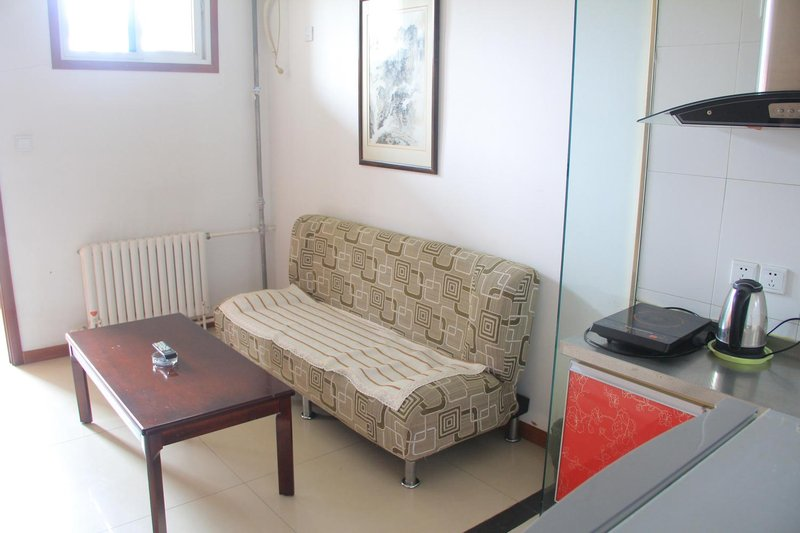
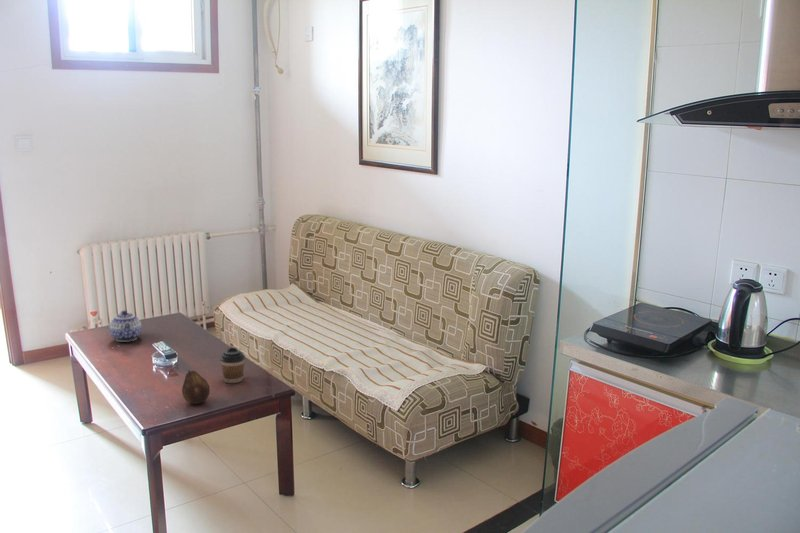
+ fruit [181,369,211,405]
+ teapot [109,309,143,343]
+ coffee cup [219,346,246,384]
